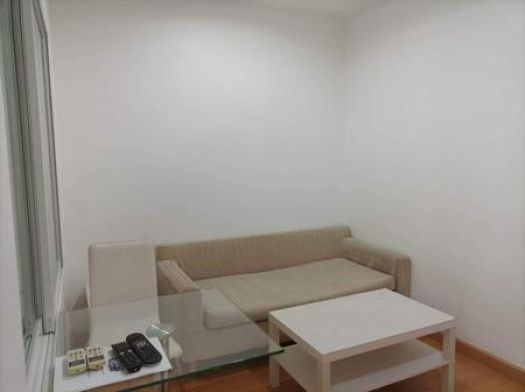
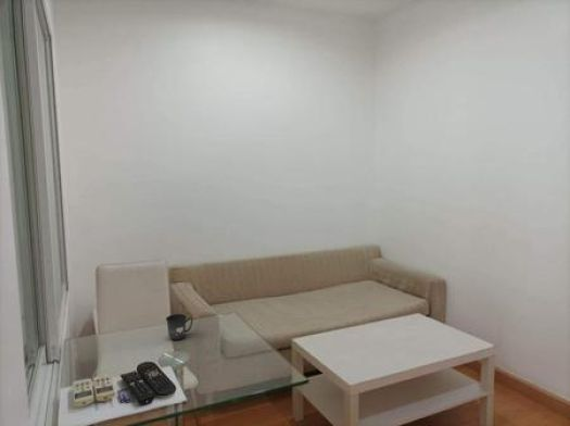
+ mug [165,313,194,341]
